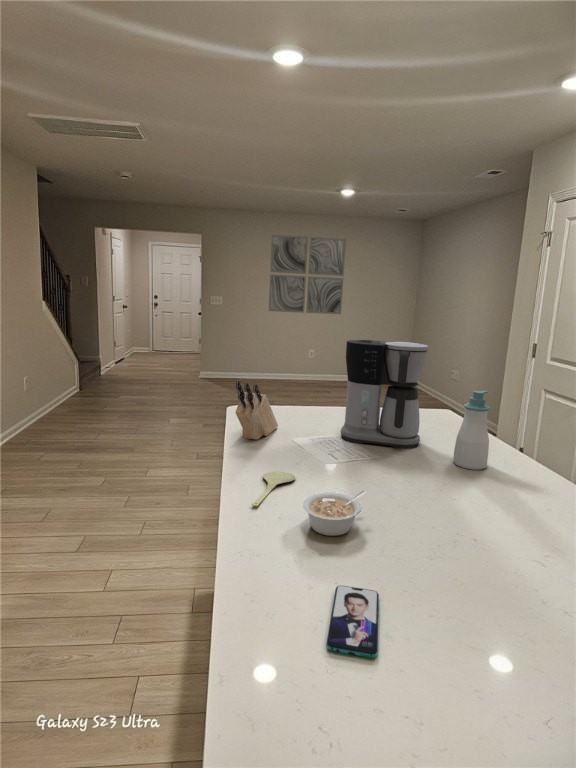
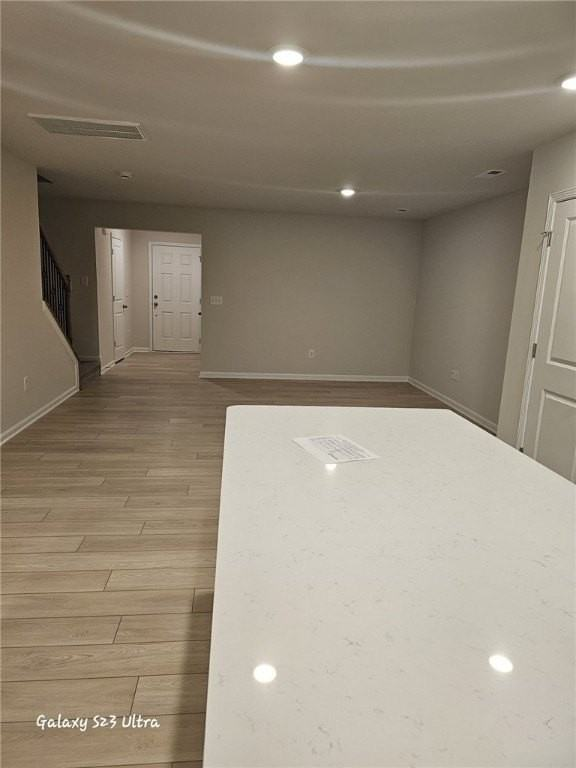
- soap bottle [452,390,491,471]
- spoon [251,470,296,507]
- coffee maker [340,339,429,450]
- wall art [268,233,347,315]
- knife block [234,380,279,441]
- smartphone [325,584,380,659]
- legume [302,490,367,537]
